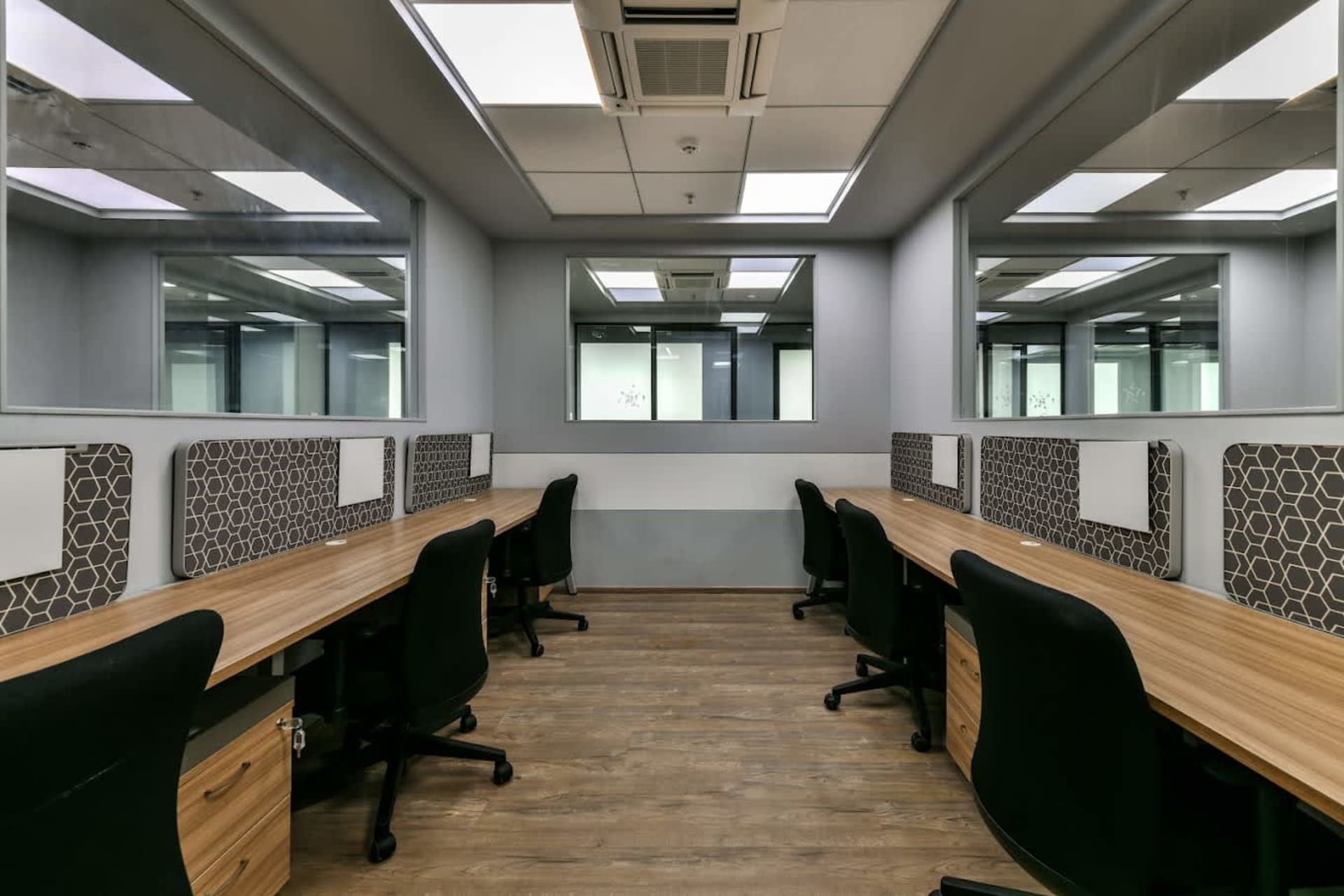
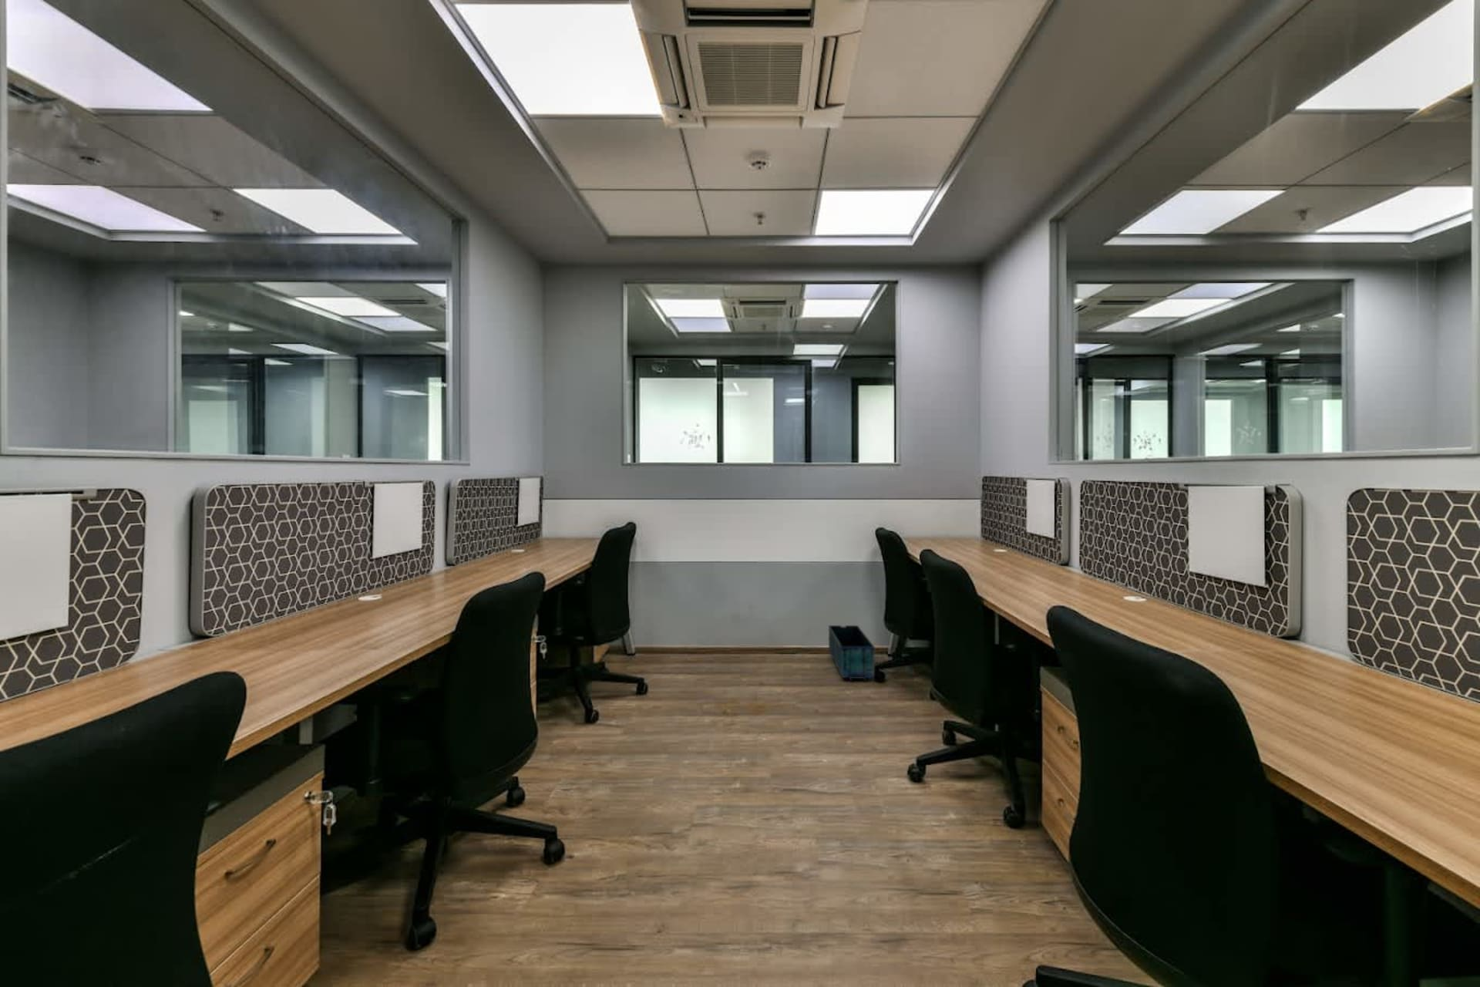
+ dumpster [828,625,875,681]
